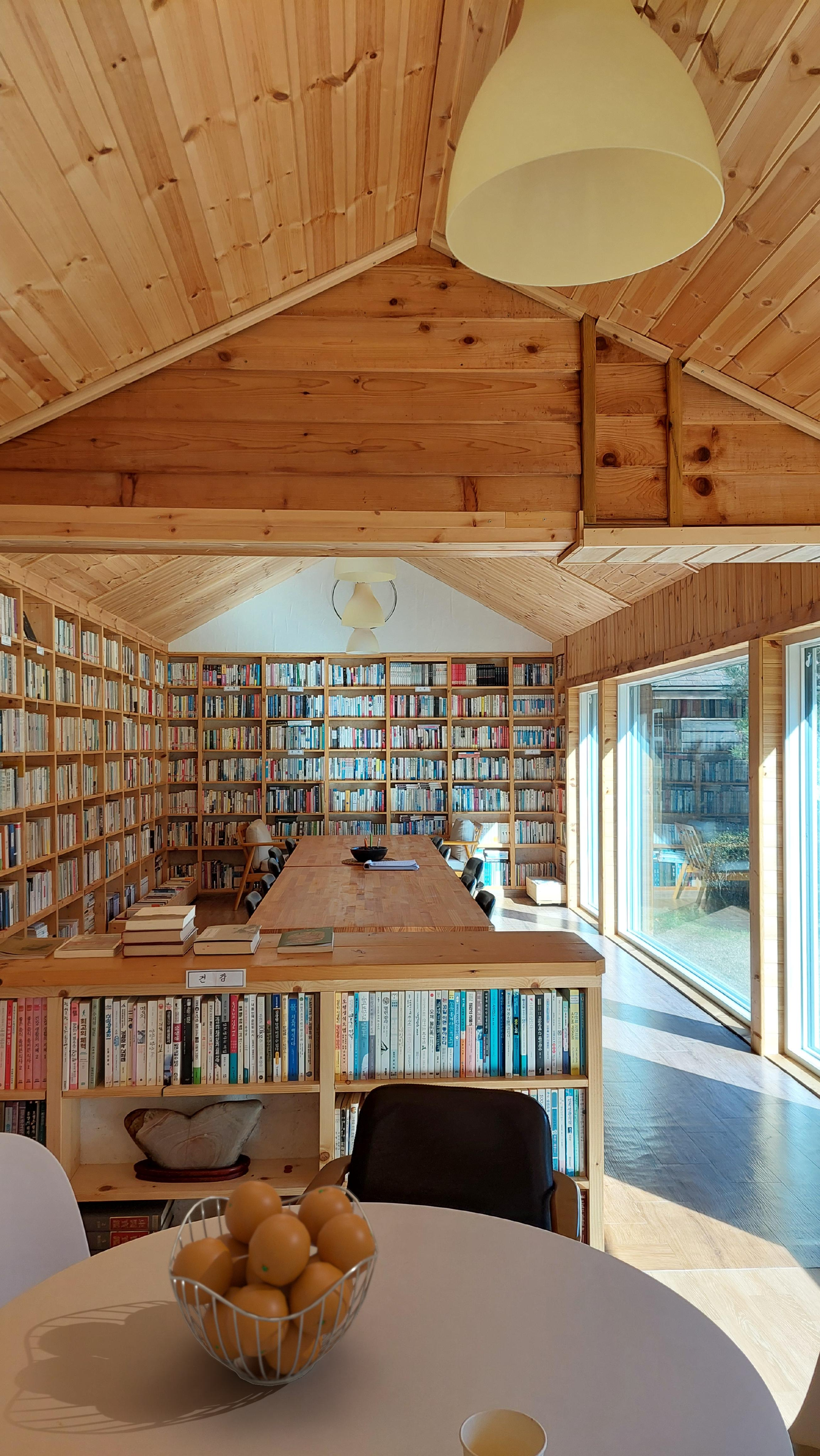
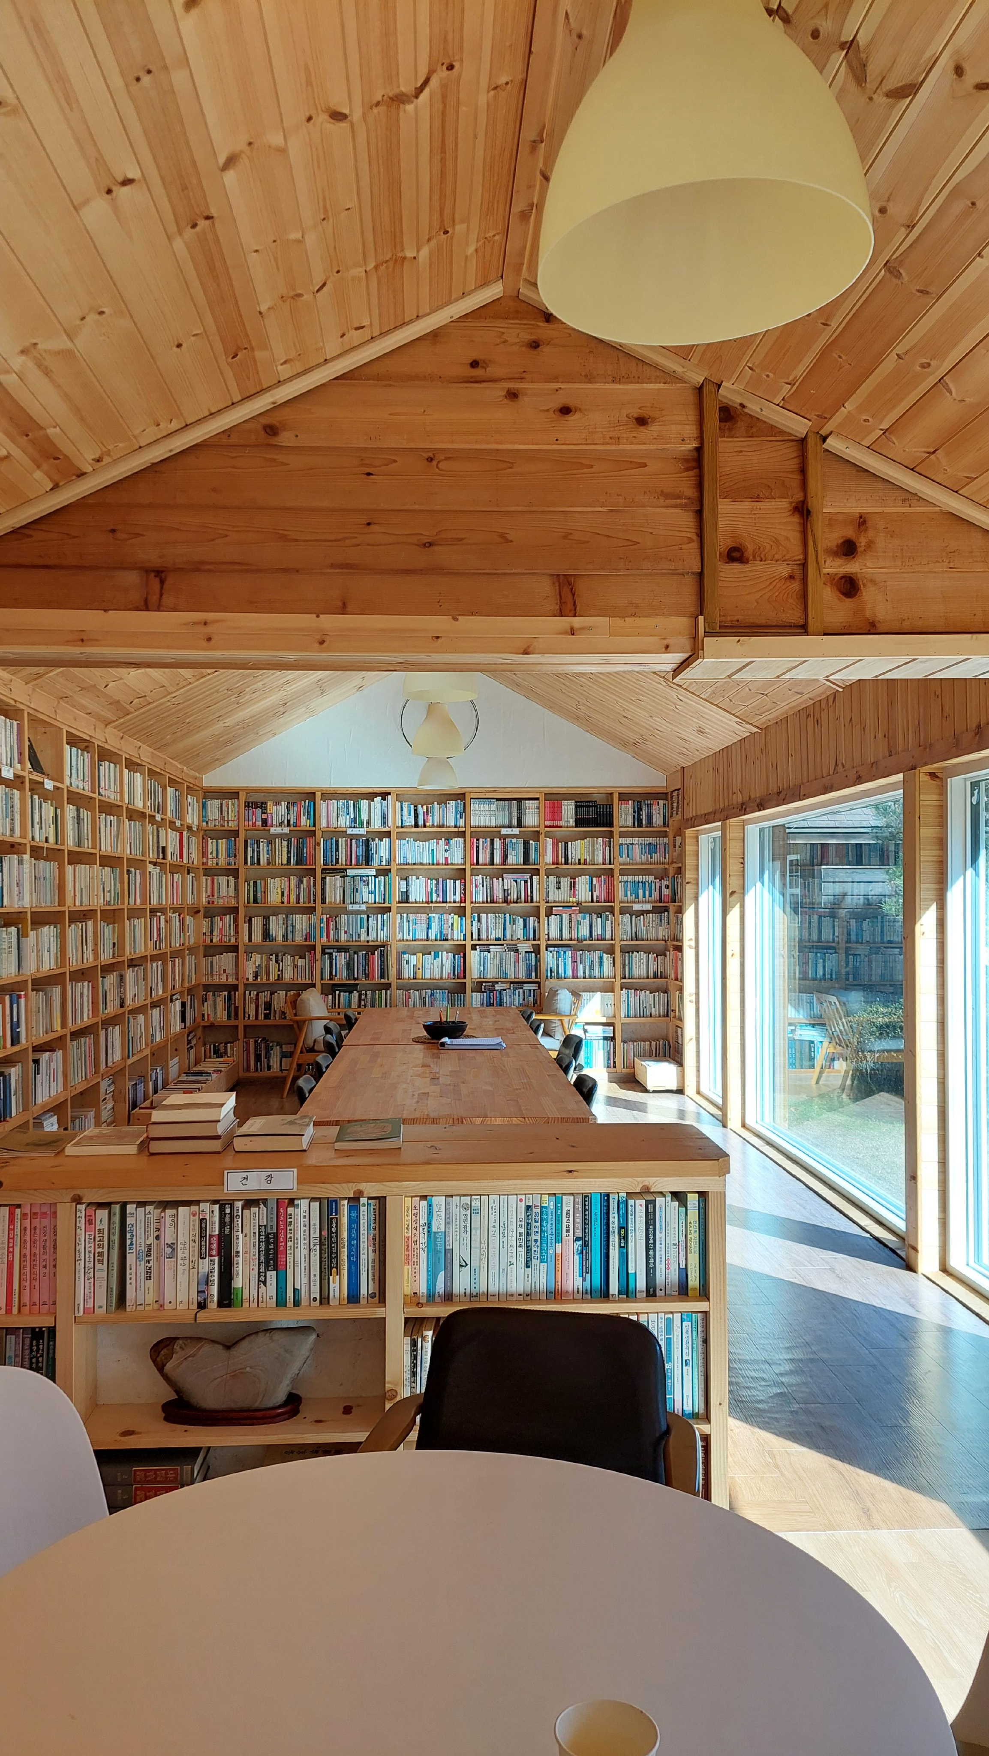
- fruit basket [168,1180,379,1387]
